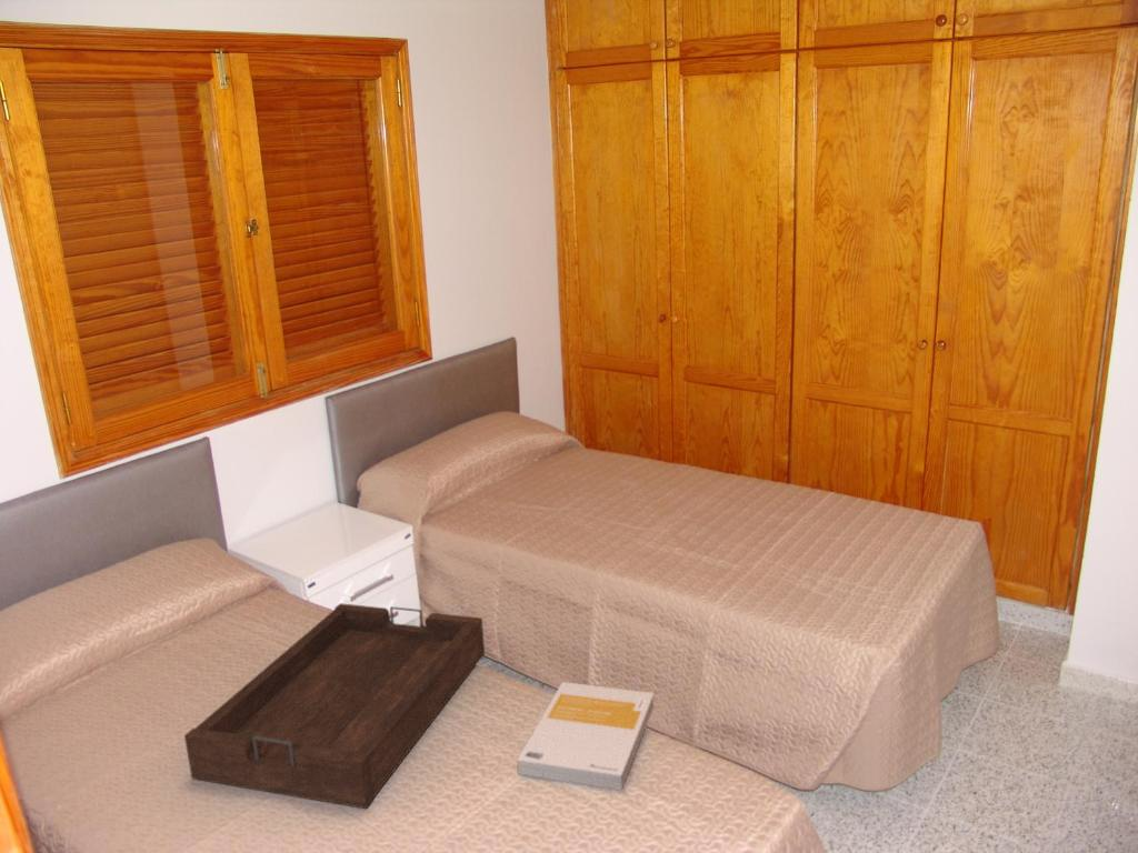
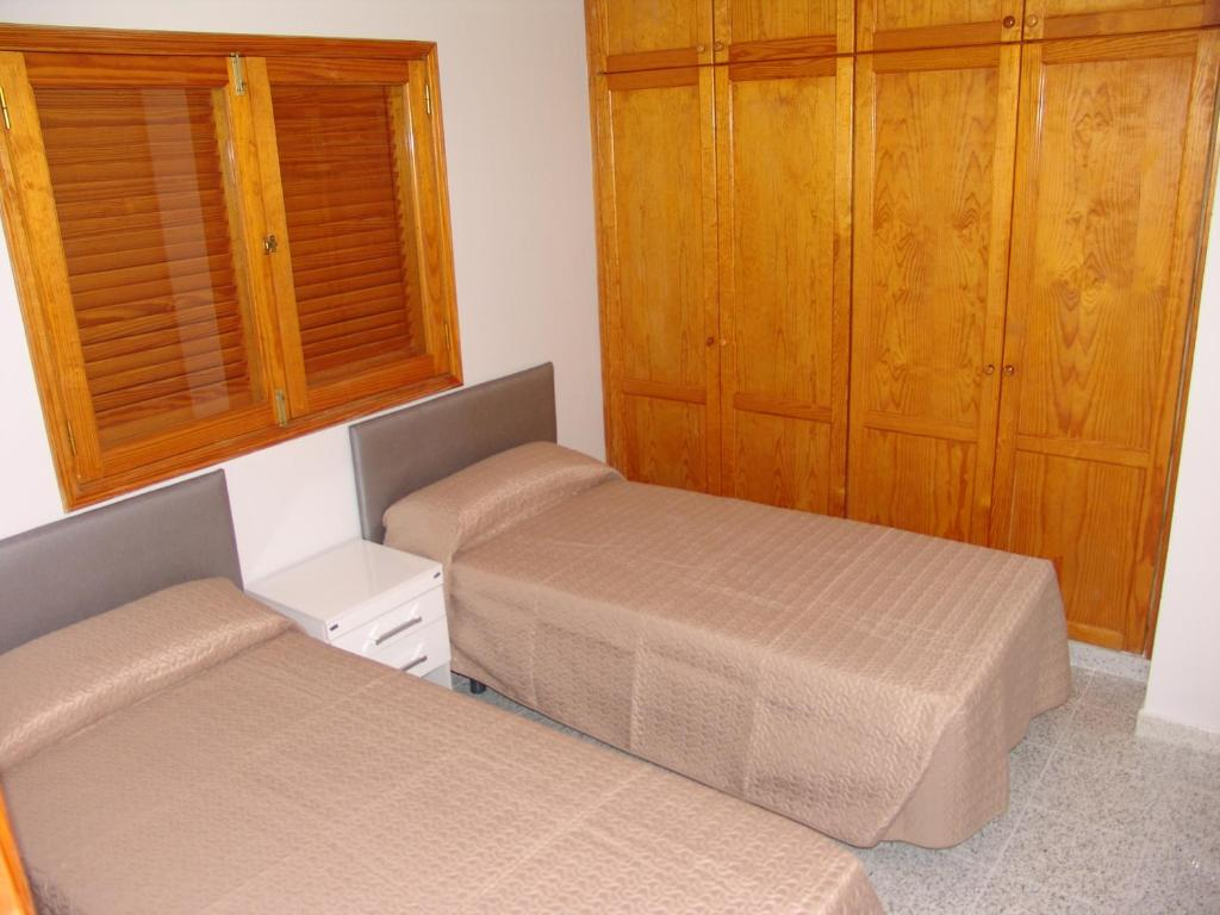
- tray [183,602,486,810]
- book [516,681,656,791]
